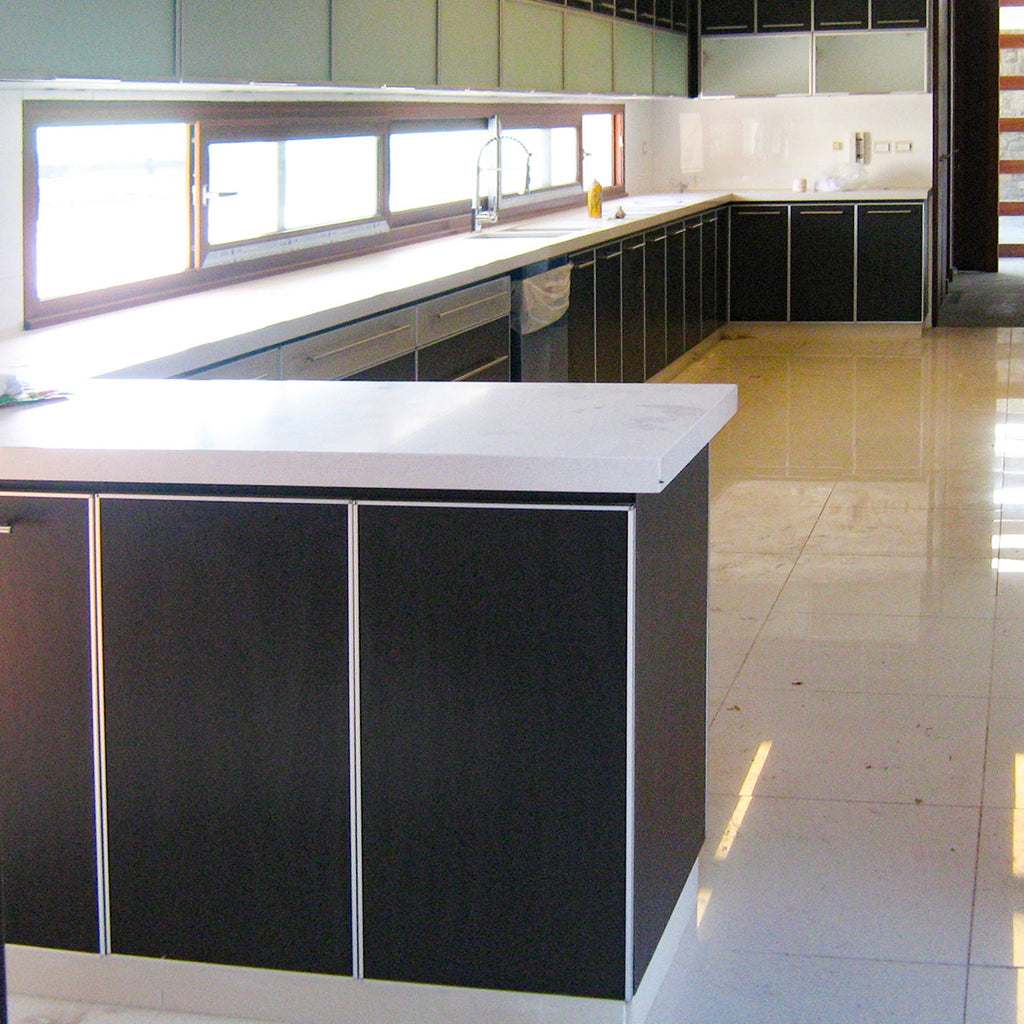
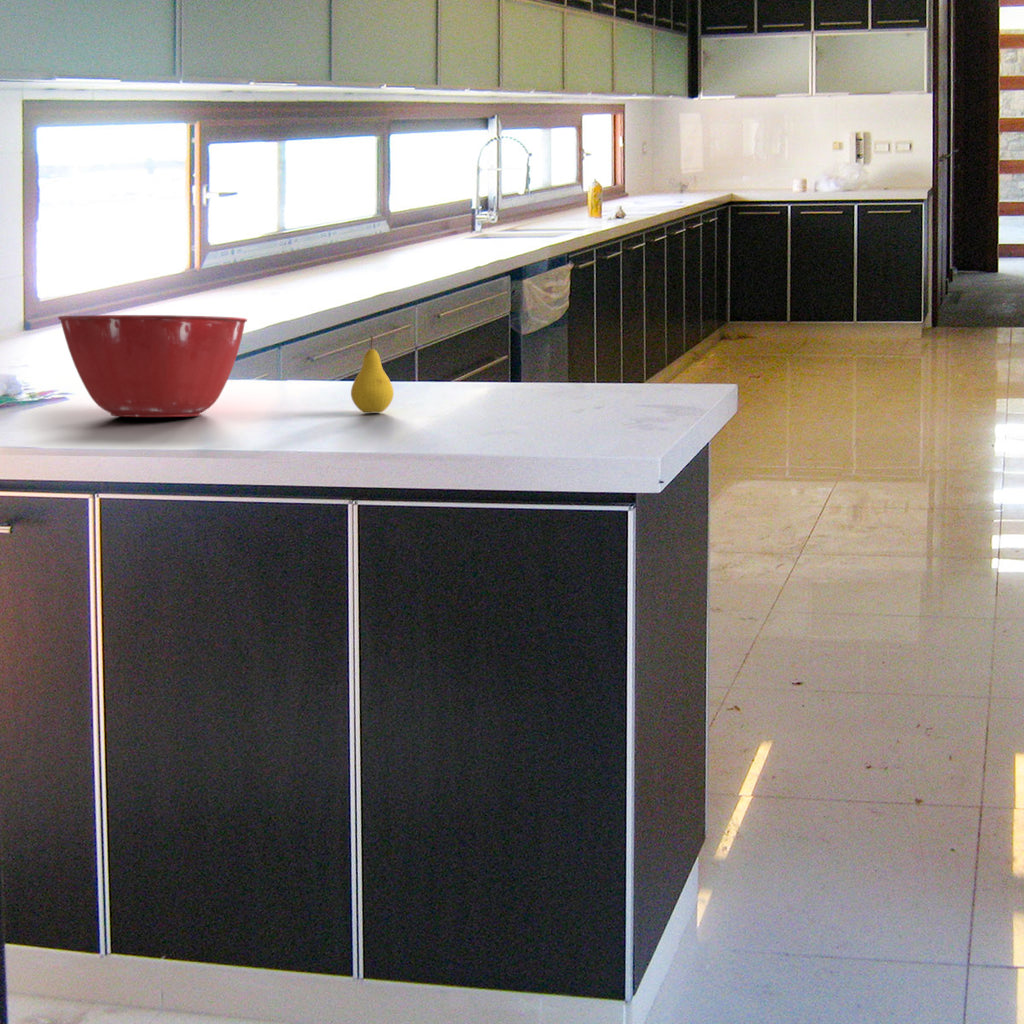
+ fruit [350,334,395,413]
+ mixing bowl [57,314,248,418]
